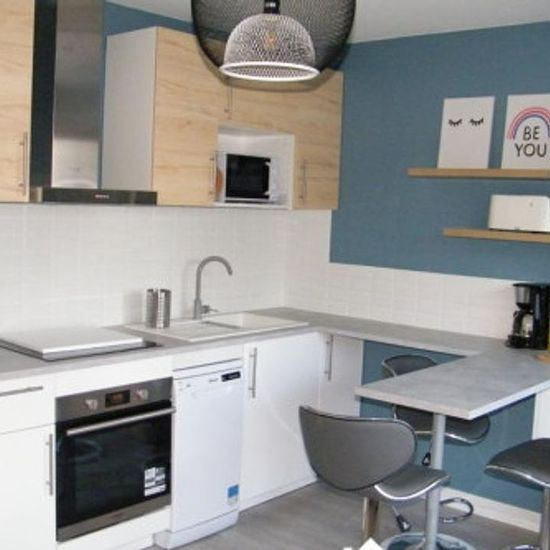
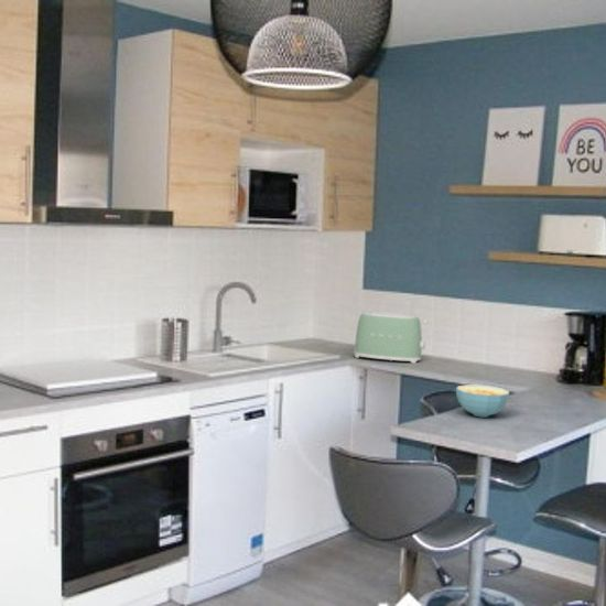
+ toaster [353,311,429,365]
+ cereal bowl [455,385,510,419]
